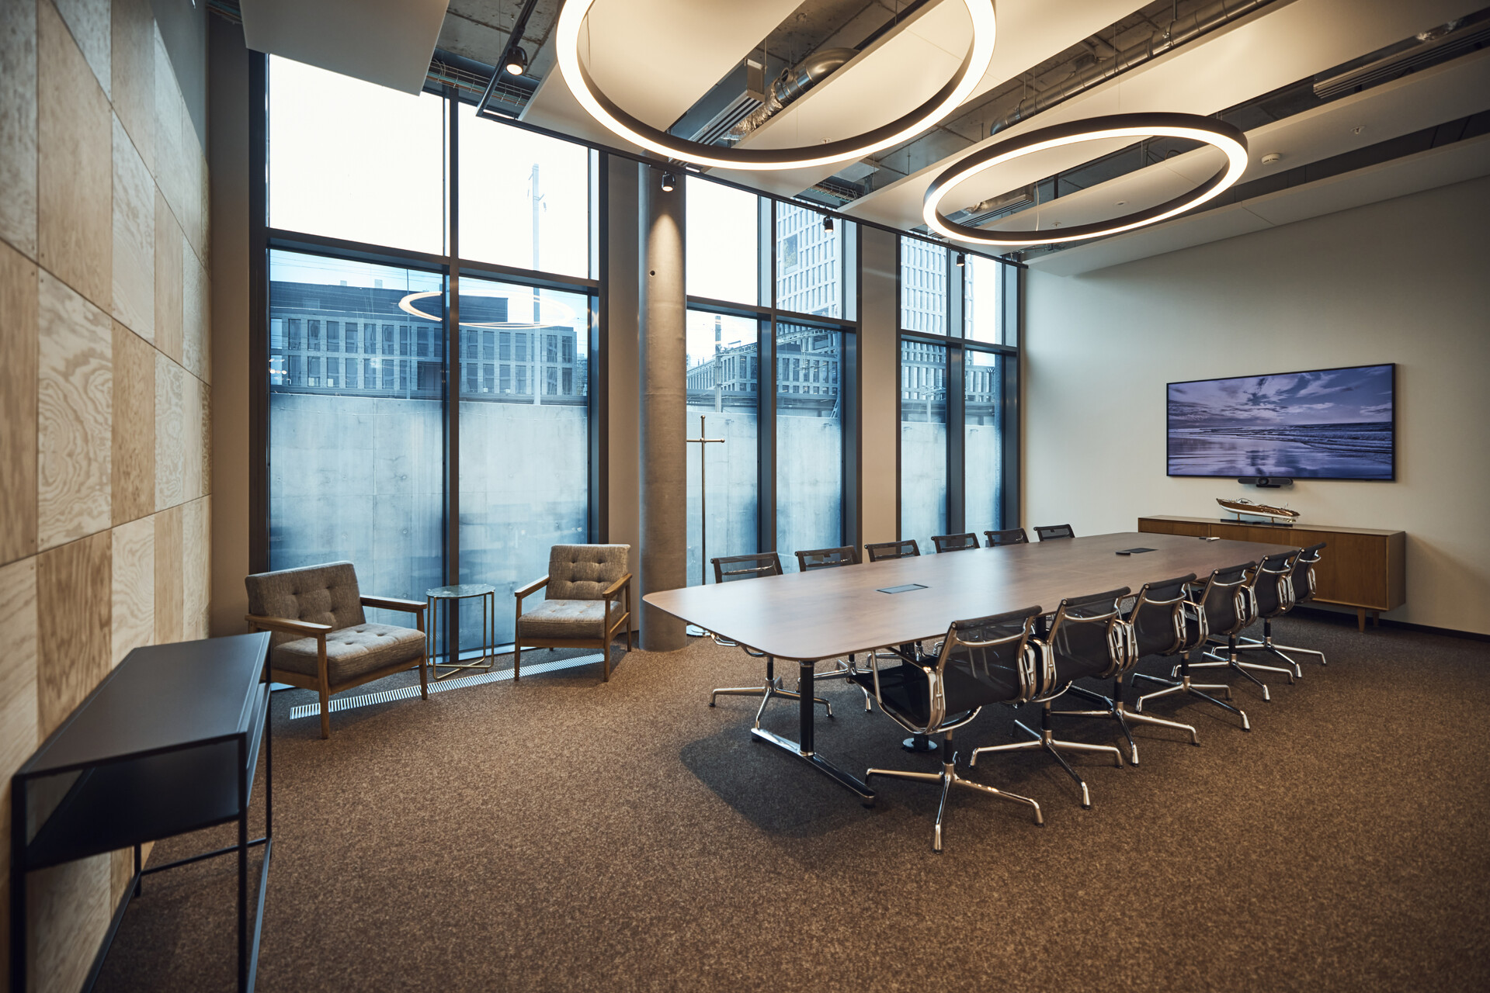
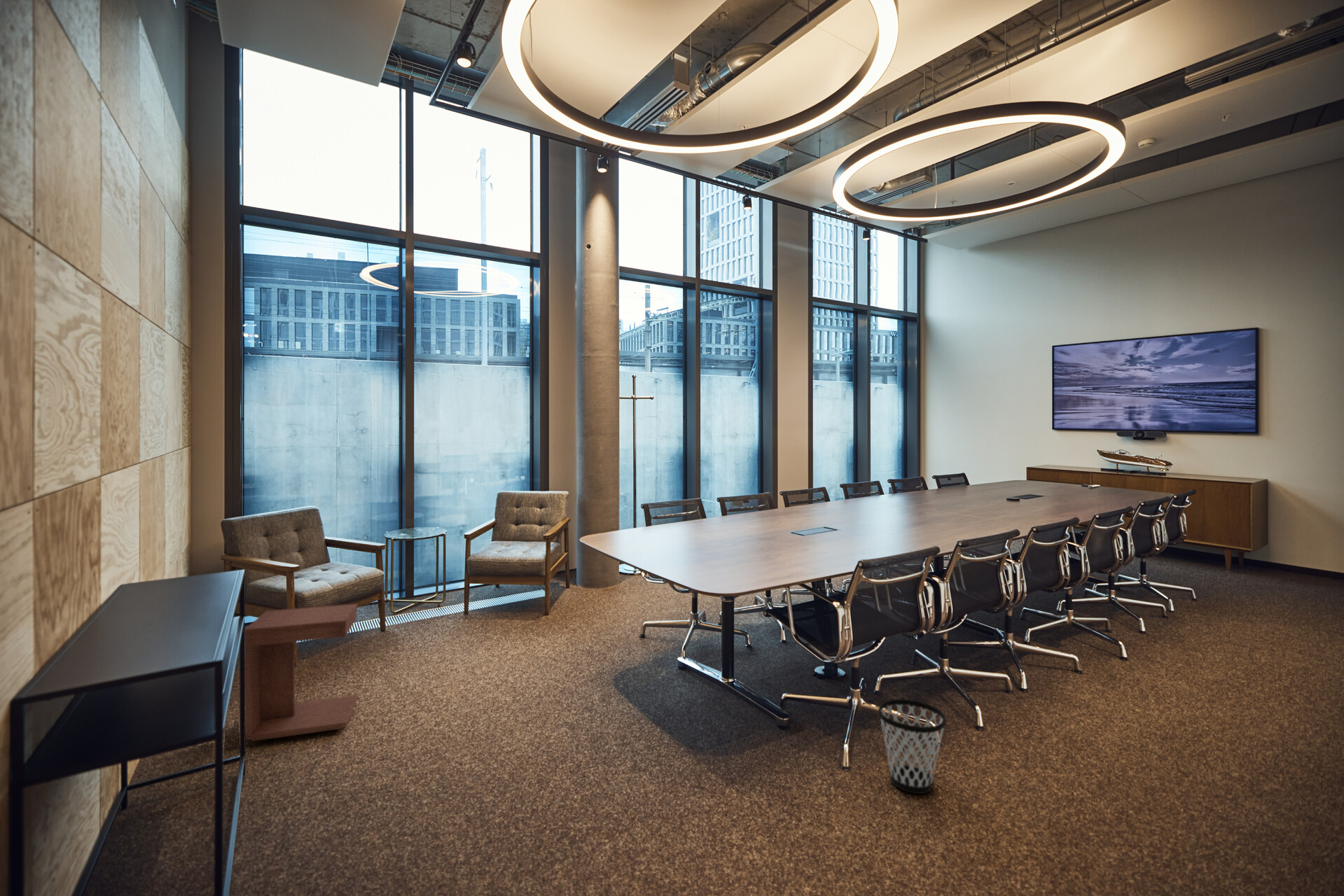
+ wastebasket [878,699,947,794]
+ side table [243,603,358,742]
